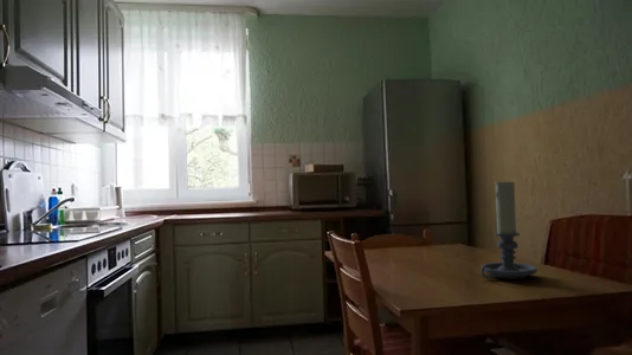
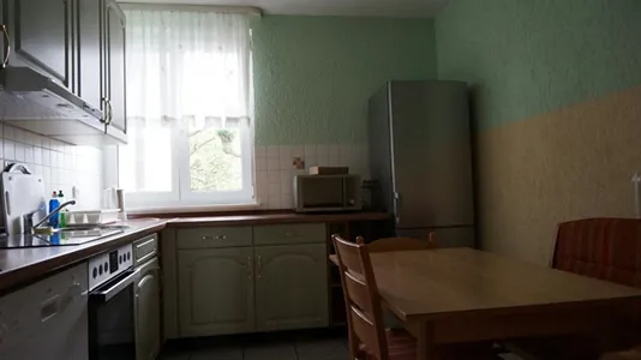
- candle holder [481,179,539,280]
